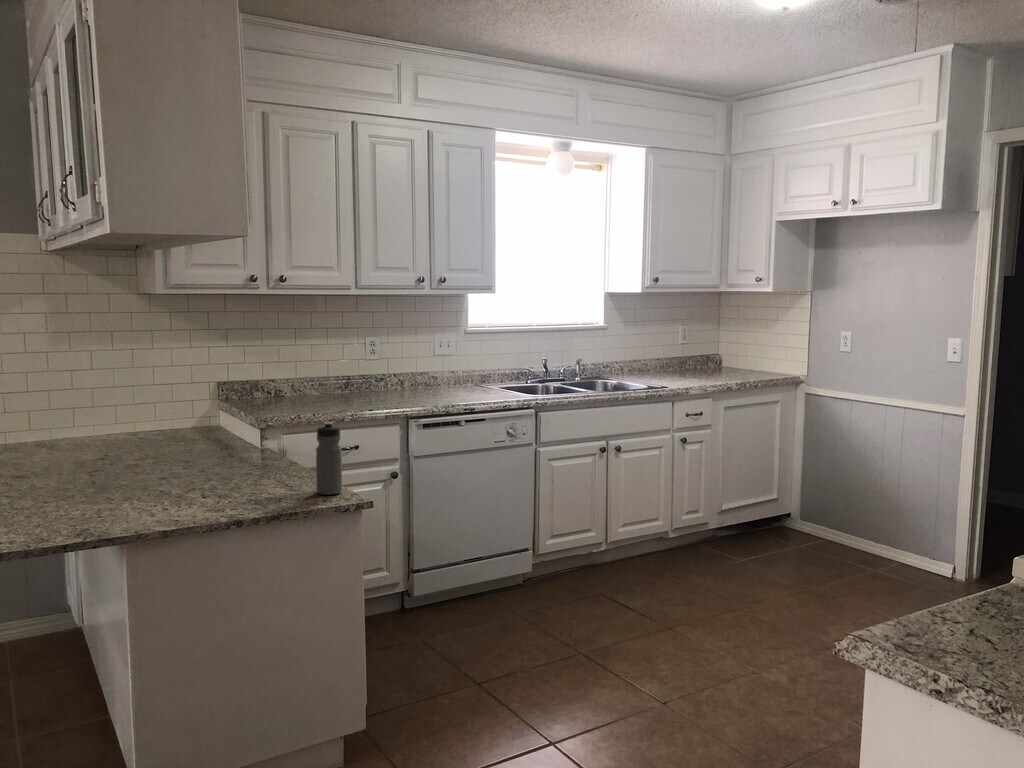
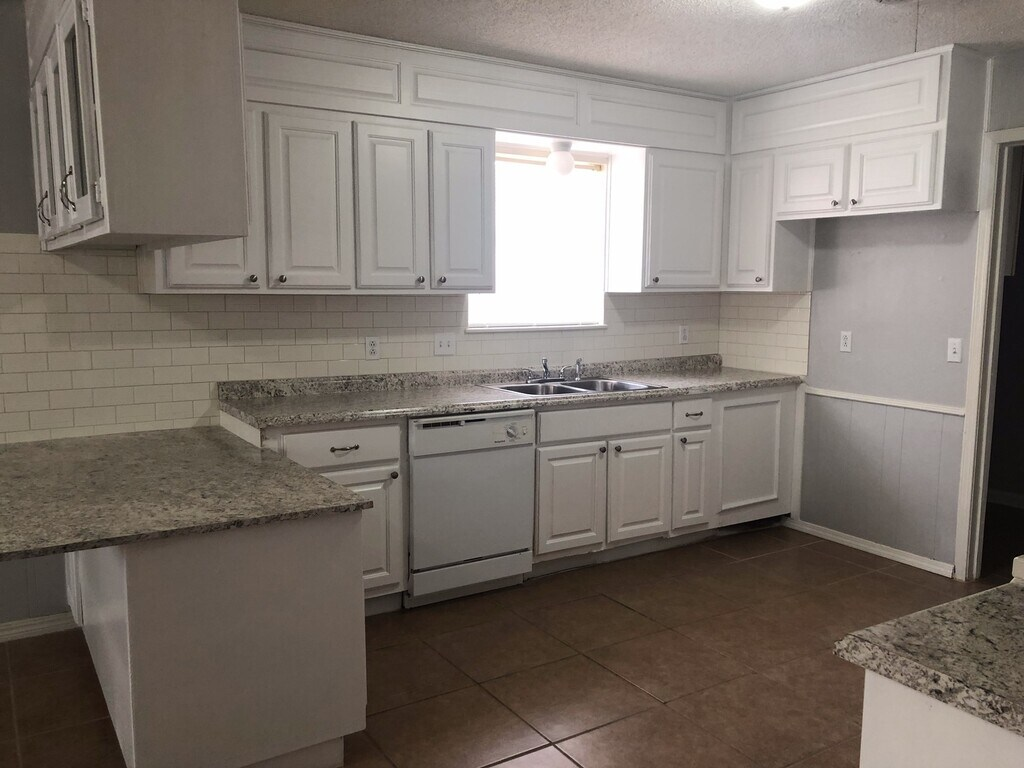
- water bottle [315,421,343,496]
